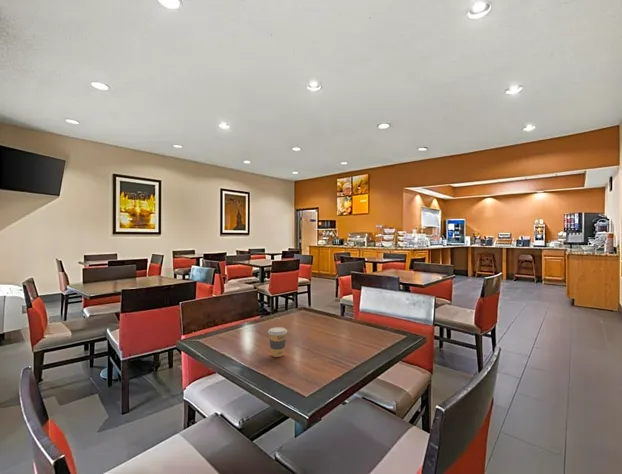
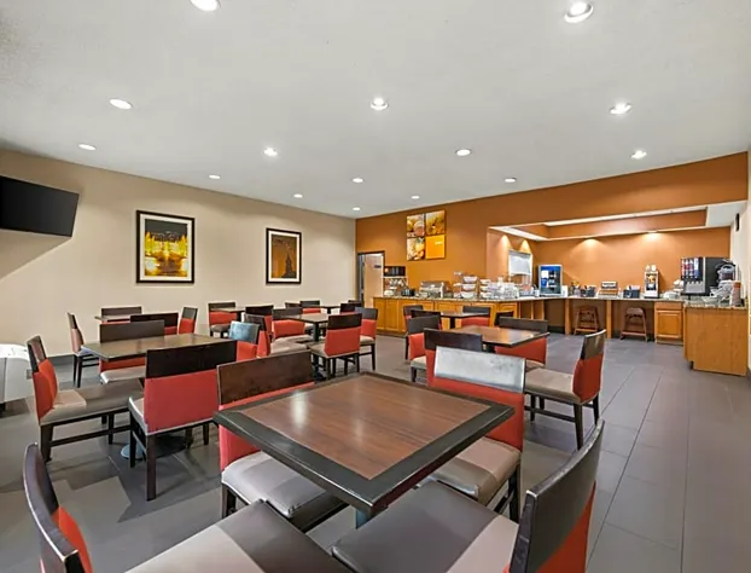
- coffee cup [267,326,288,358]
